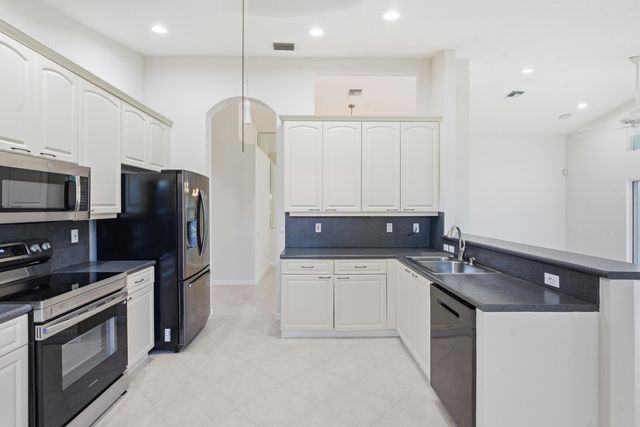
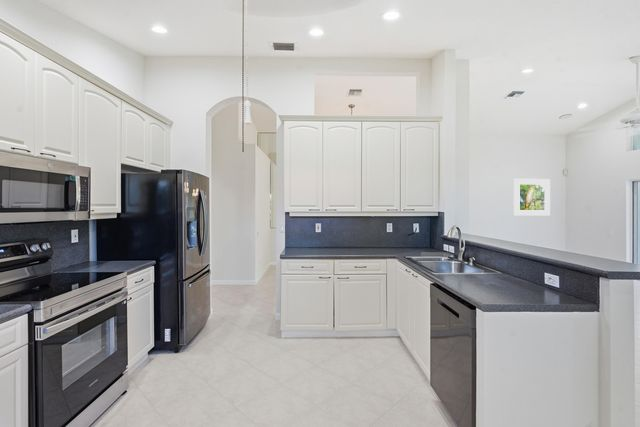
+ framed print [513,178,551,217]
